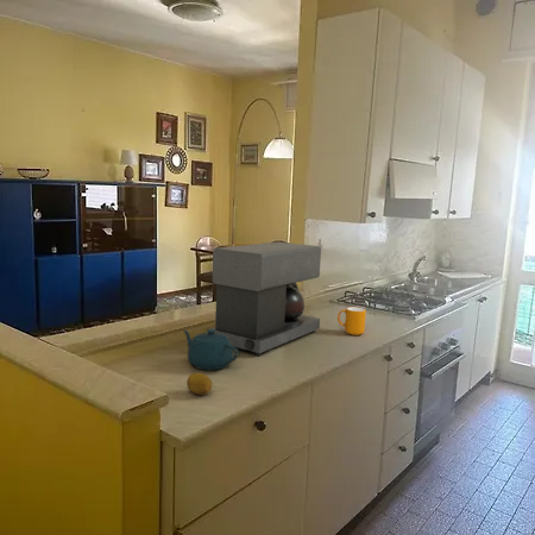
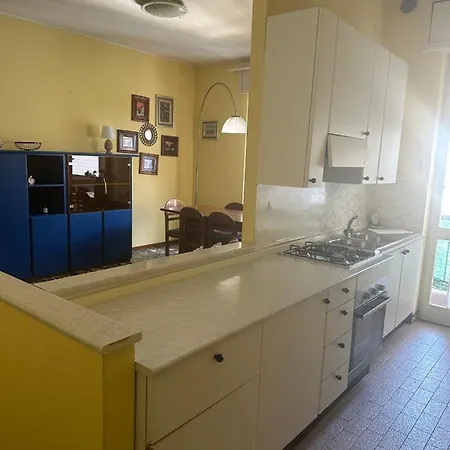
- coffee maker [209,241,322,357]
- teapot [182,328,240,372]
- fruit [185,372,213,396]
- mug [336,306,367,336]
